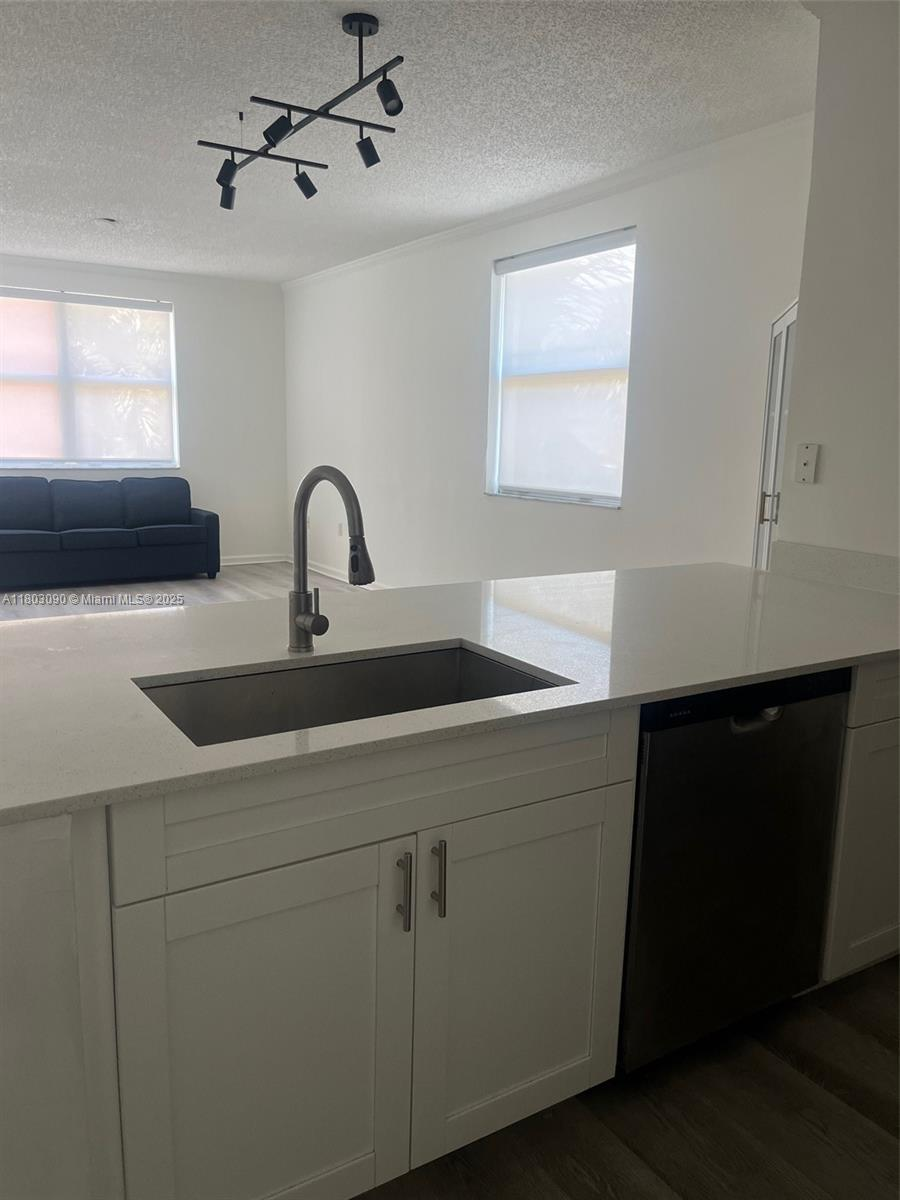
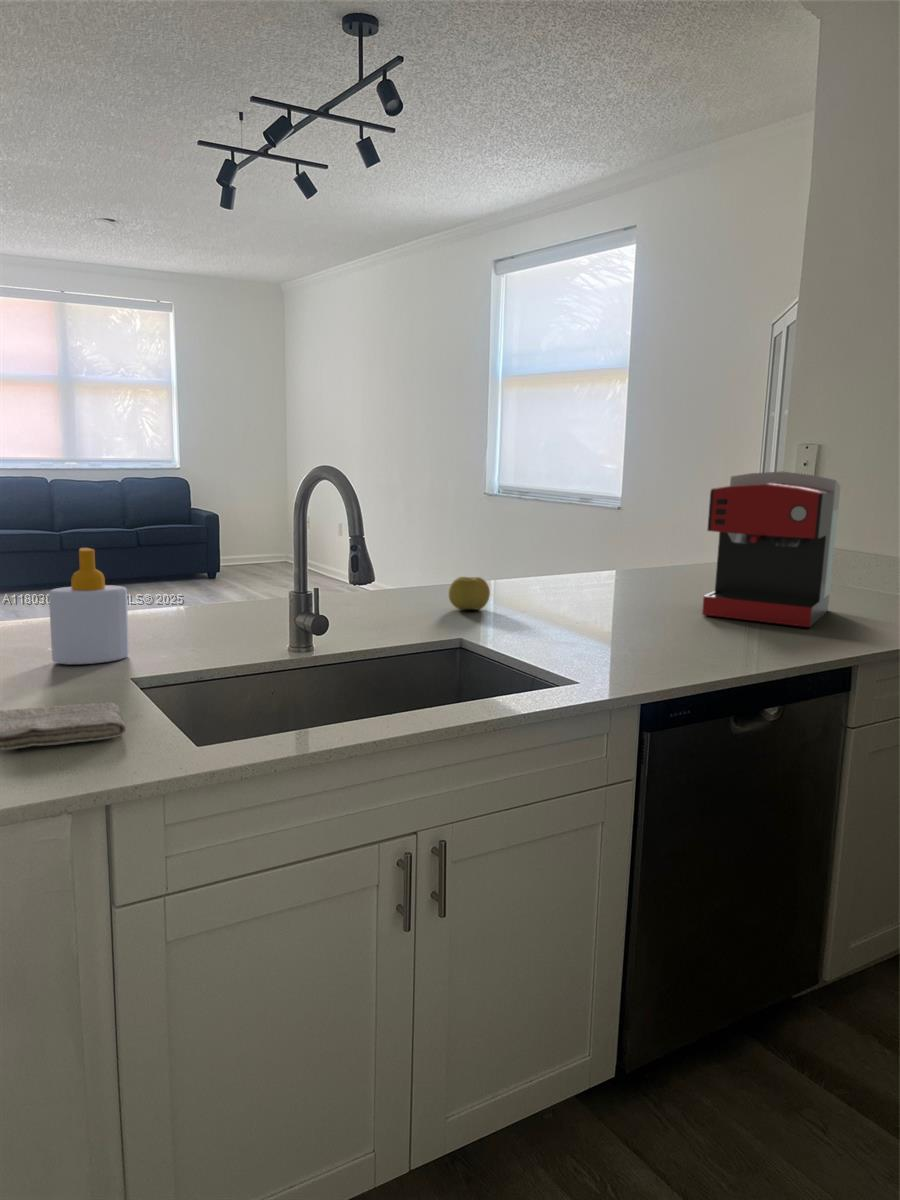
+ washcloth [0,702,127,751]
+ soap bottle [48,547,130,665]
+ fruit [448,576,491,611]
+ coffee maker [701,471,842,628]
